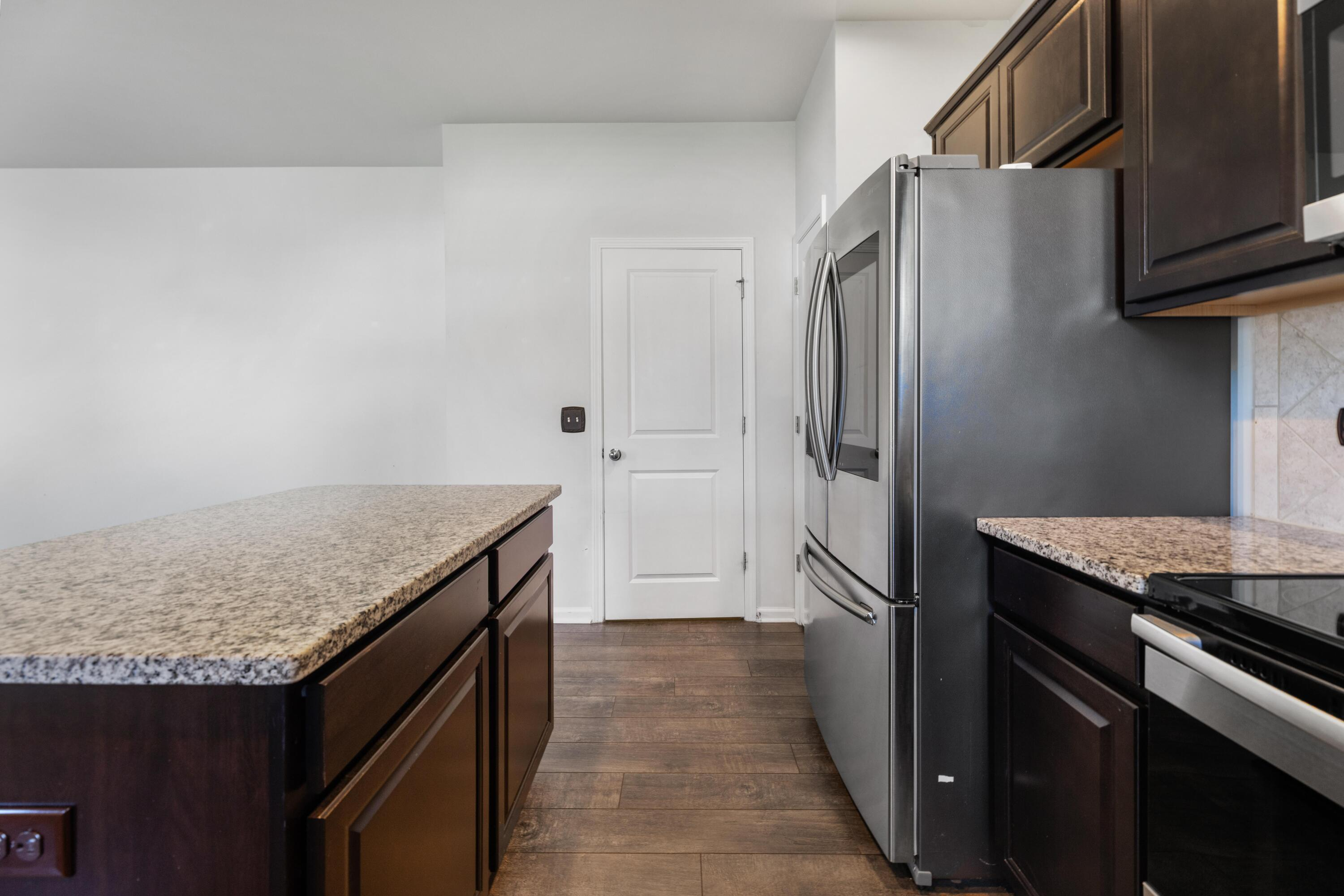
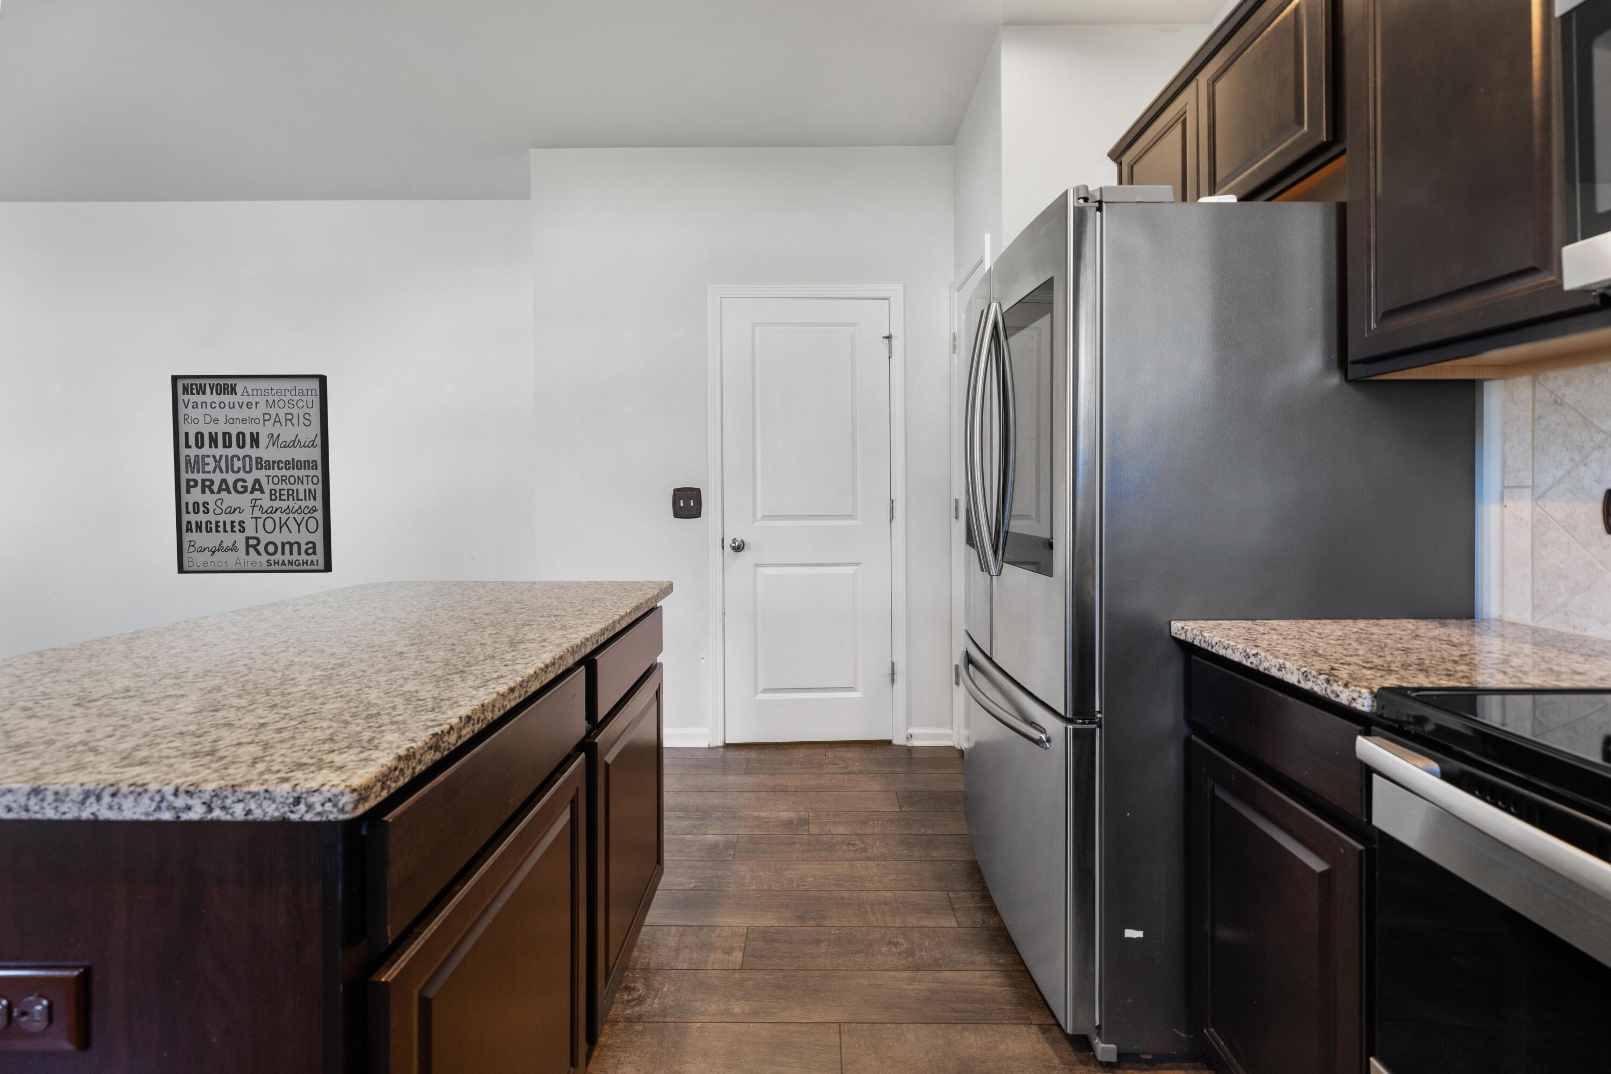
+ wall art [170,374,332,574]
